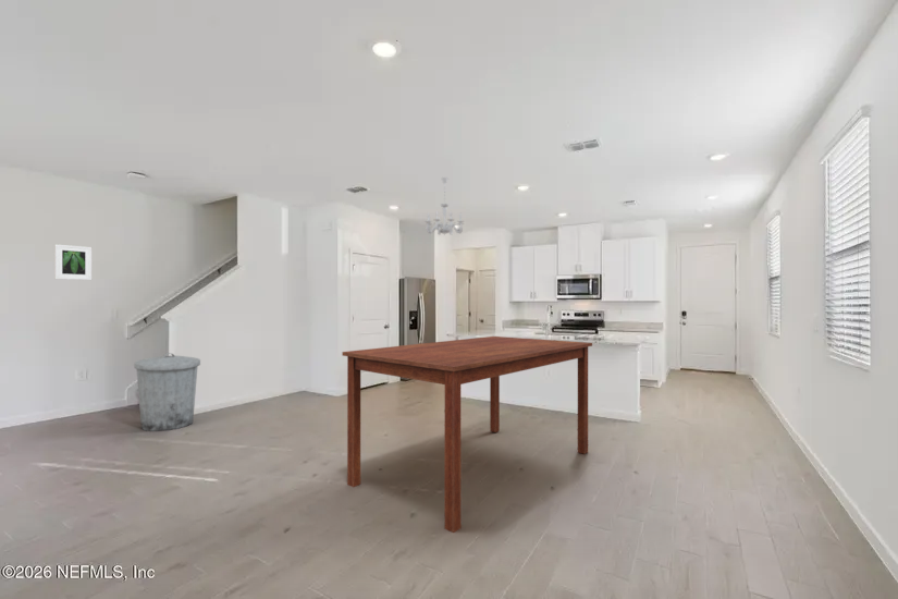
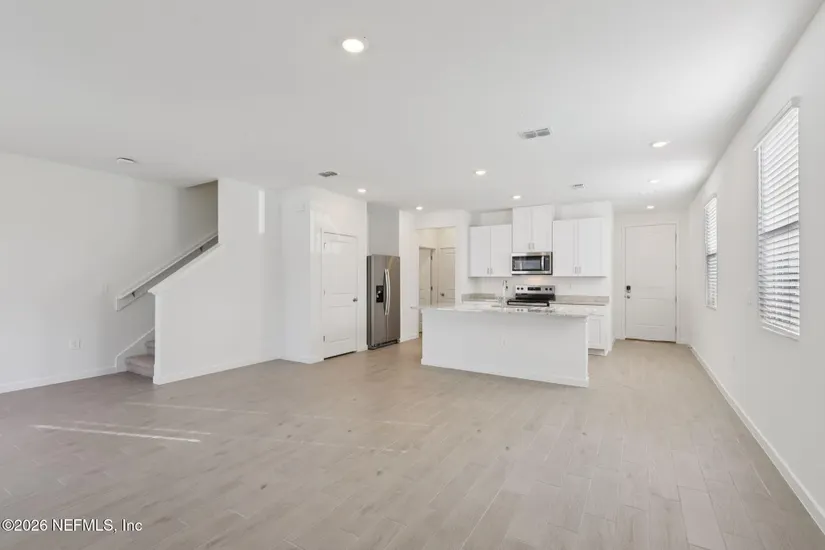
- dining table [341,335,593,534]
- chandelier [423,176,465,236]
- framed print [54,243,93,281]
- trash can [133,352,201,432]
